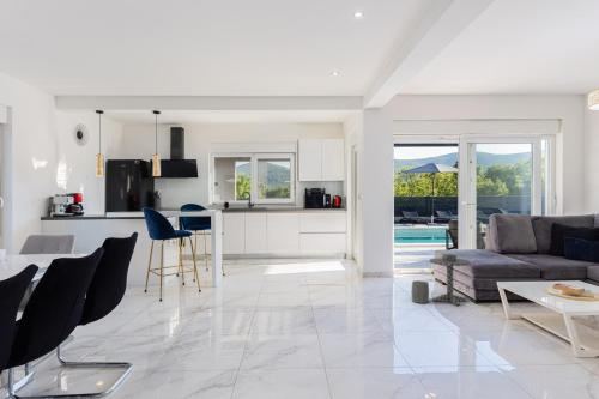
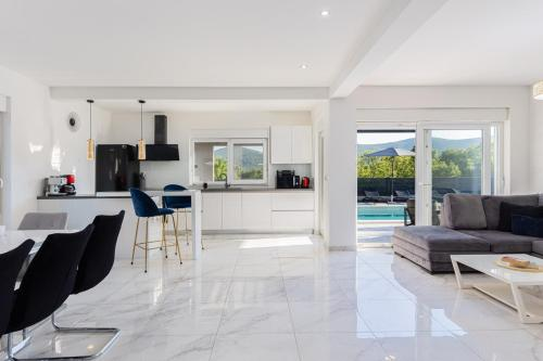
- side table [411,253,472,307]
